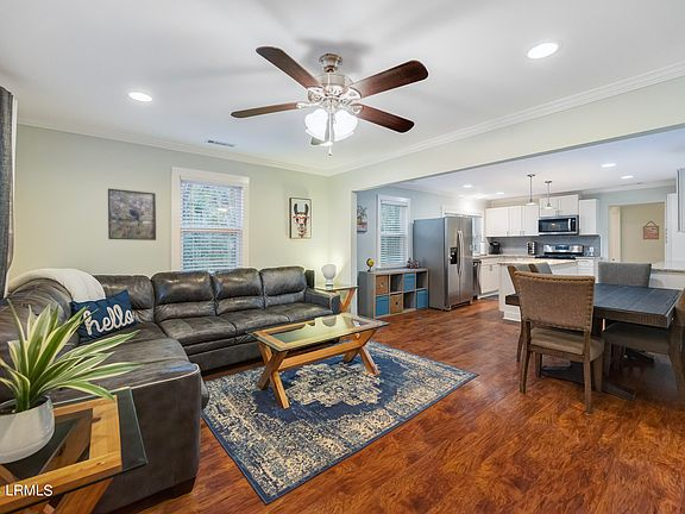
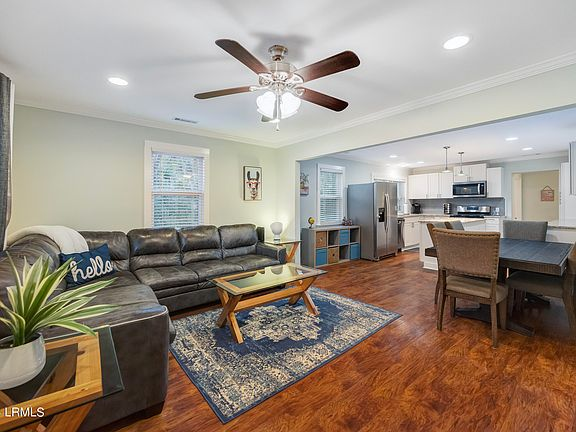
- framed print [107,188,157,242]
